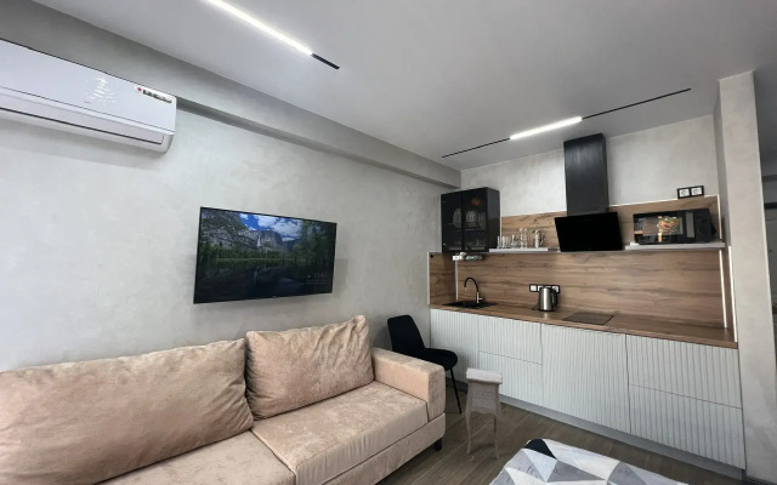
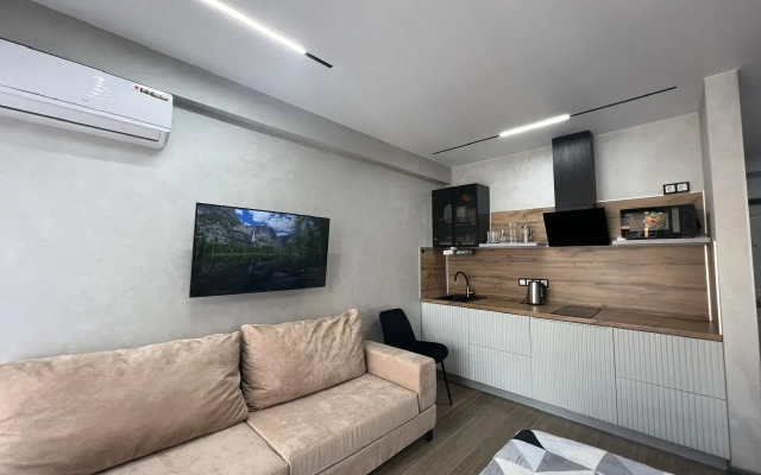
- side table [464,367,504,462]
